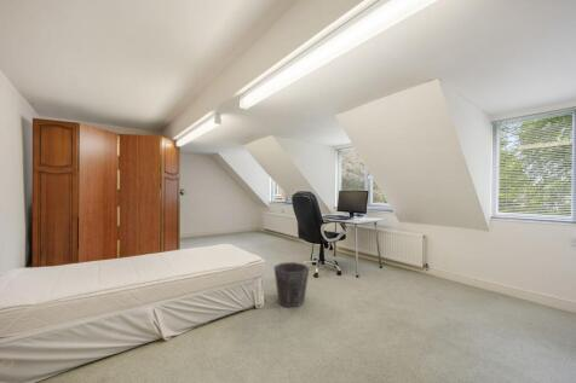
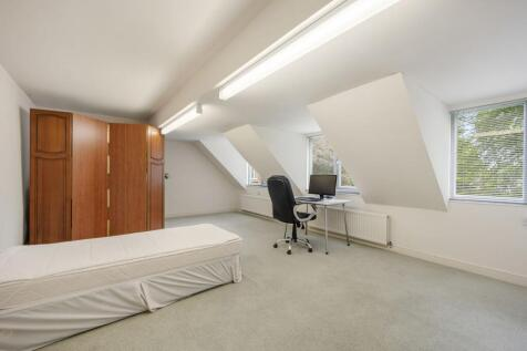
- waste bin [272,261,310,308]
